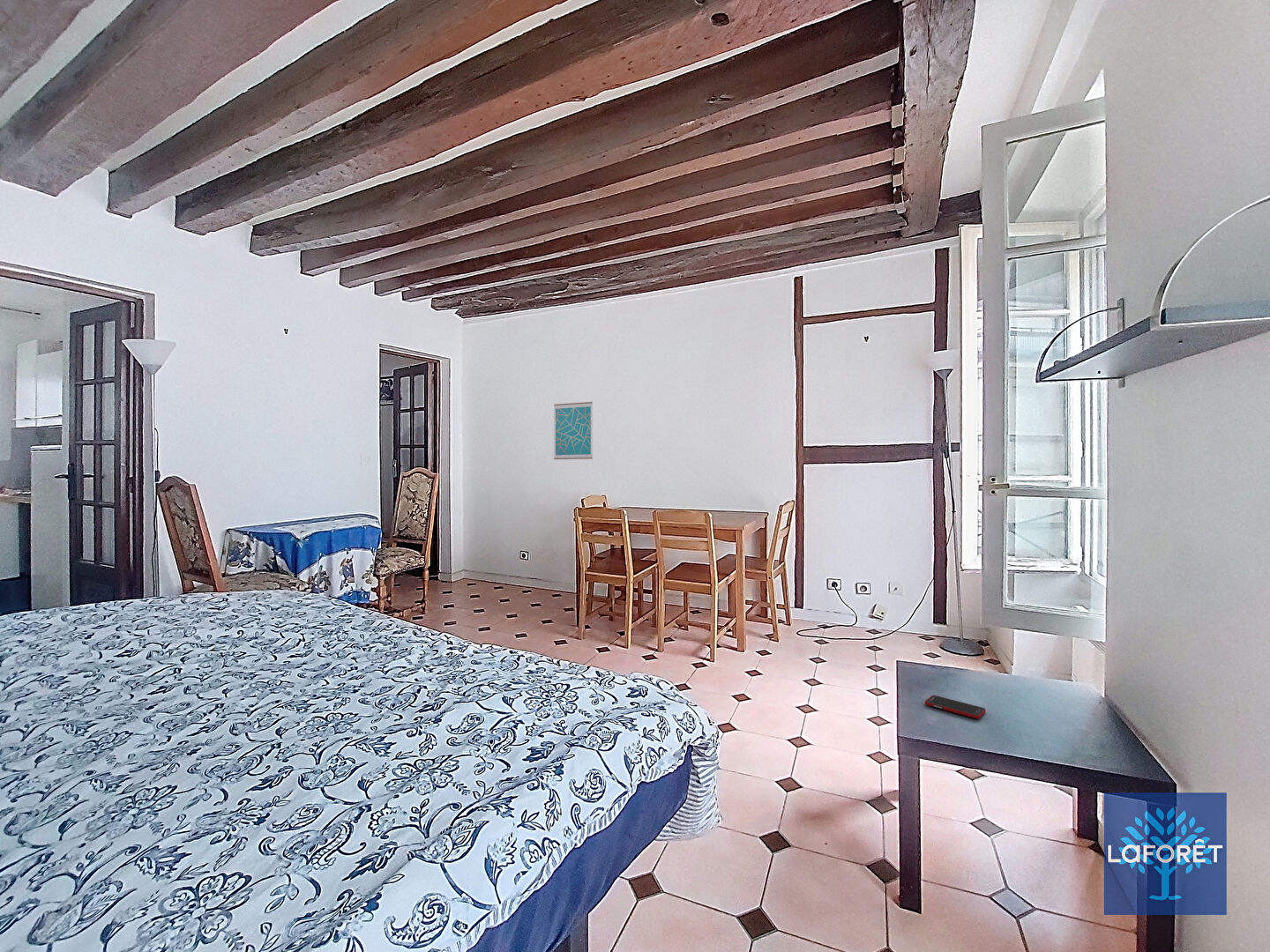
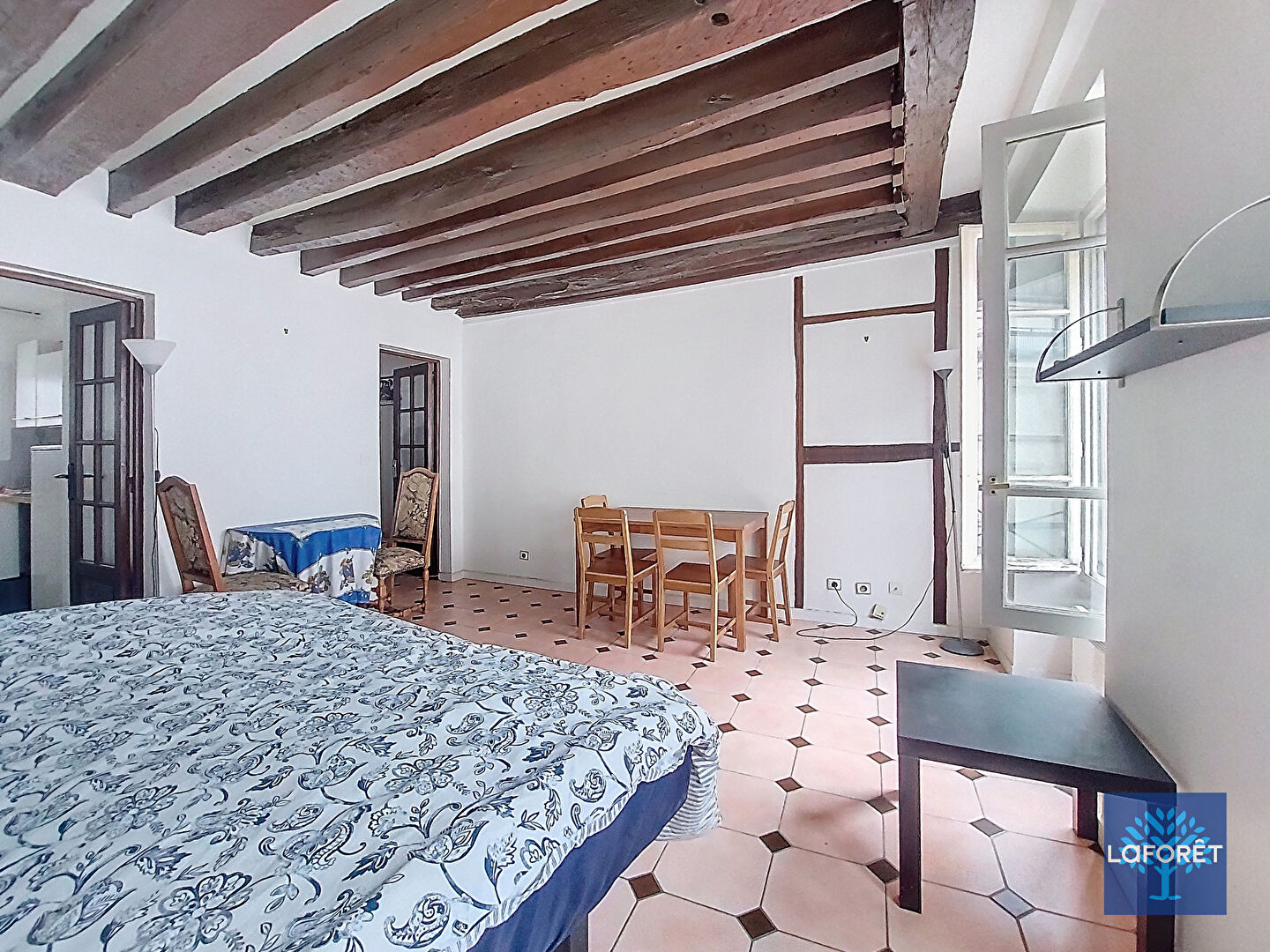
- cell phone [924,695,986,719]
- wall art [553,401,594,460]
